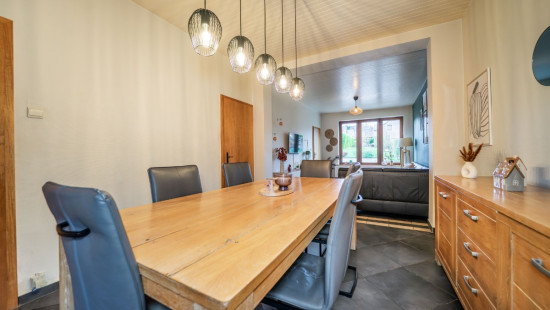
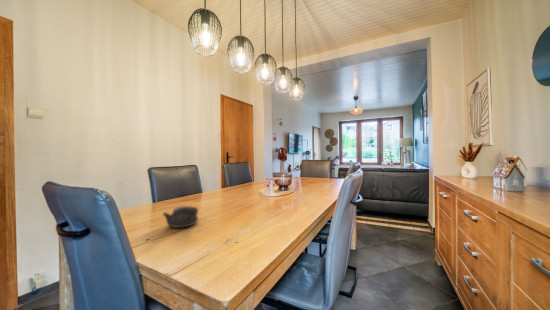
+ teapot [162,205,199,229]
